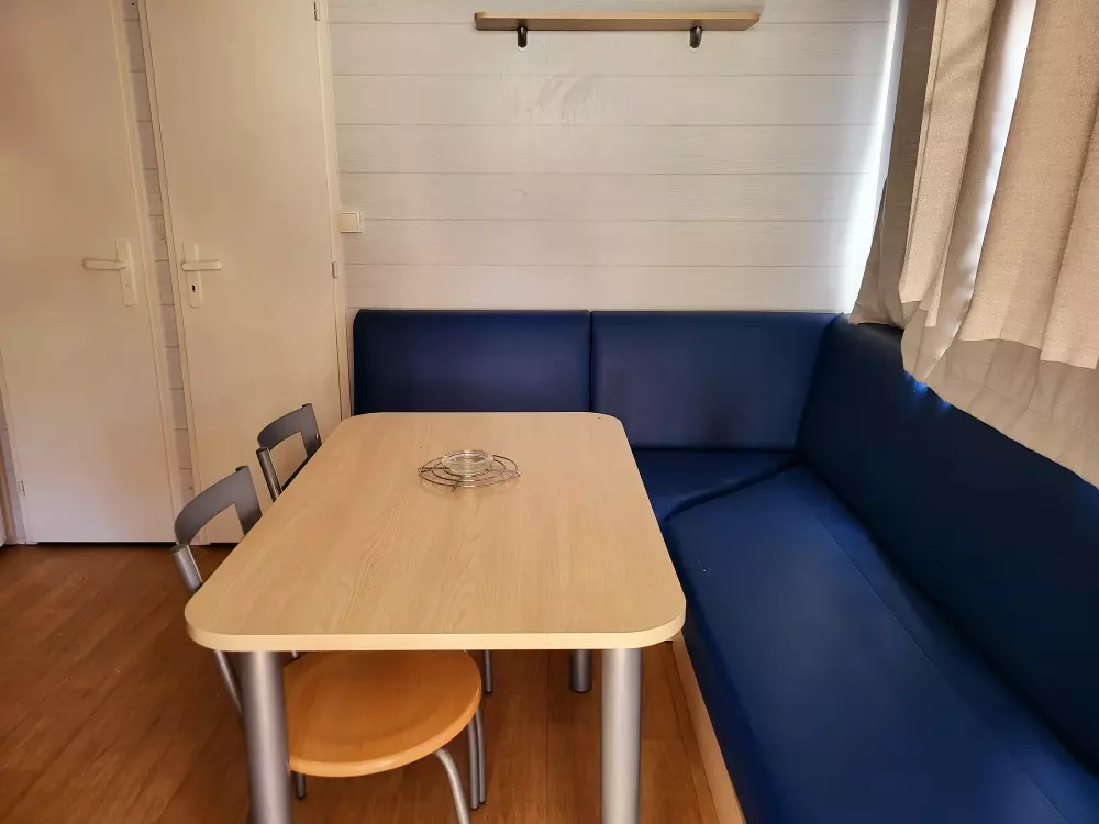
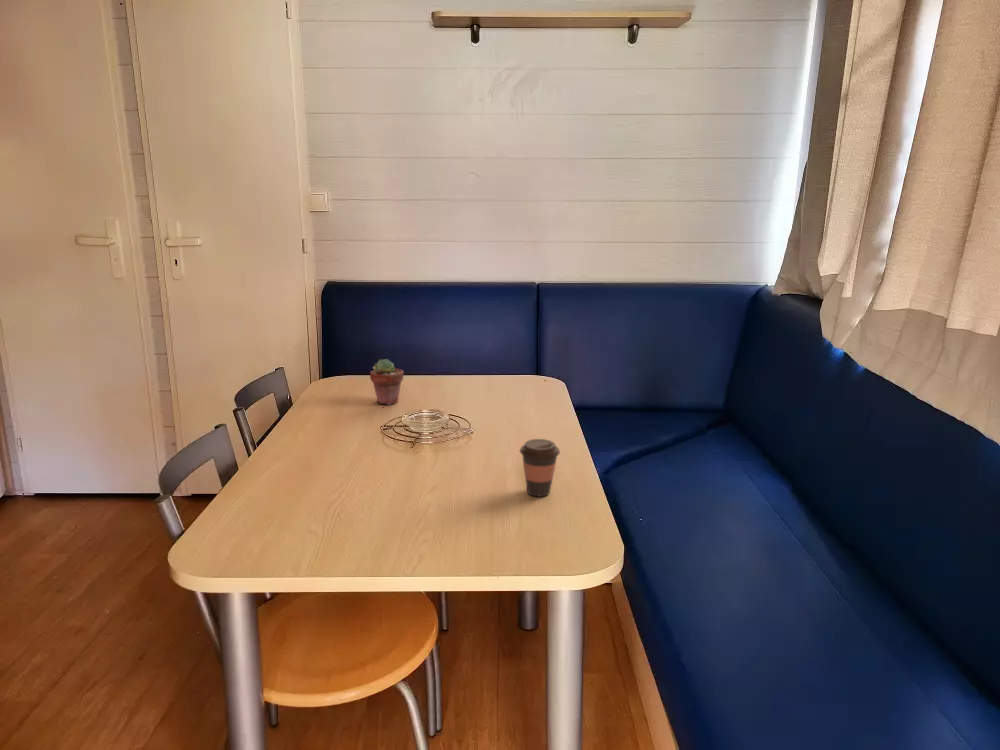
+ potted succulent [369,358,404,406]
+ coffee cup [519,438,561,498]
